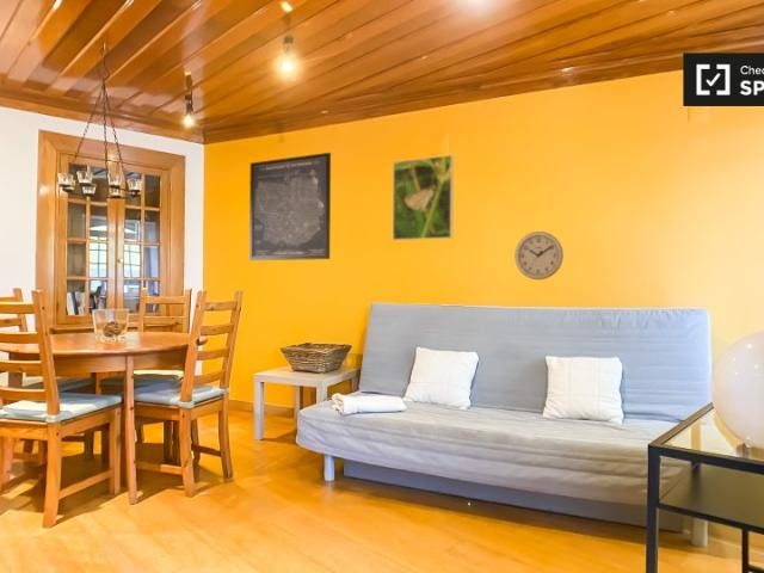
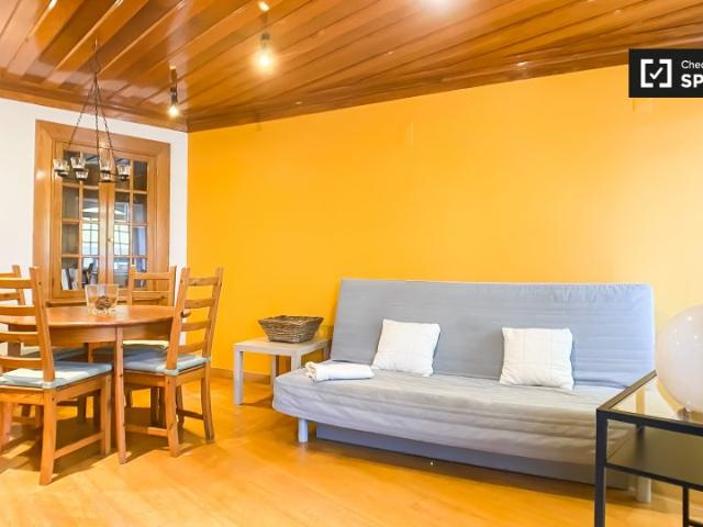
- wall clock [513,230,565,281]
- wall art [248,152,332,261]
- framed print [392,154,455,241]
